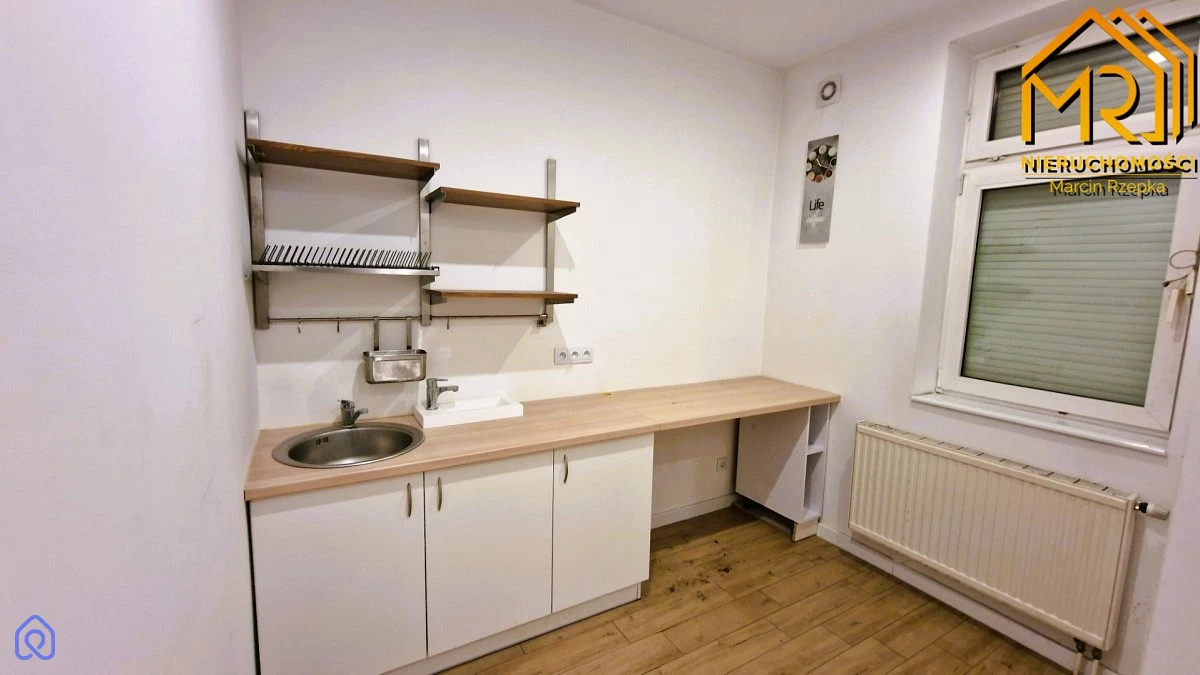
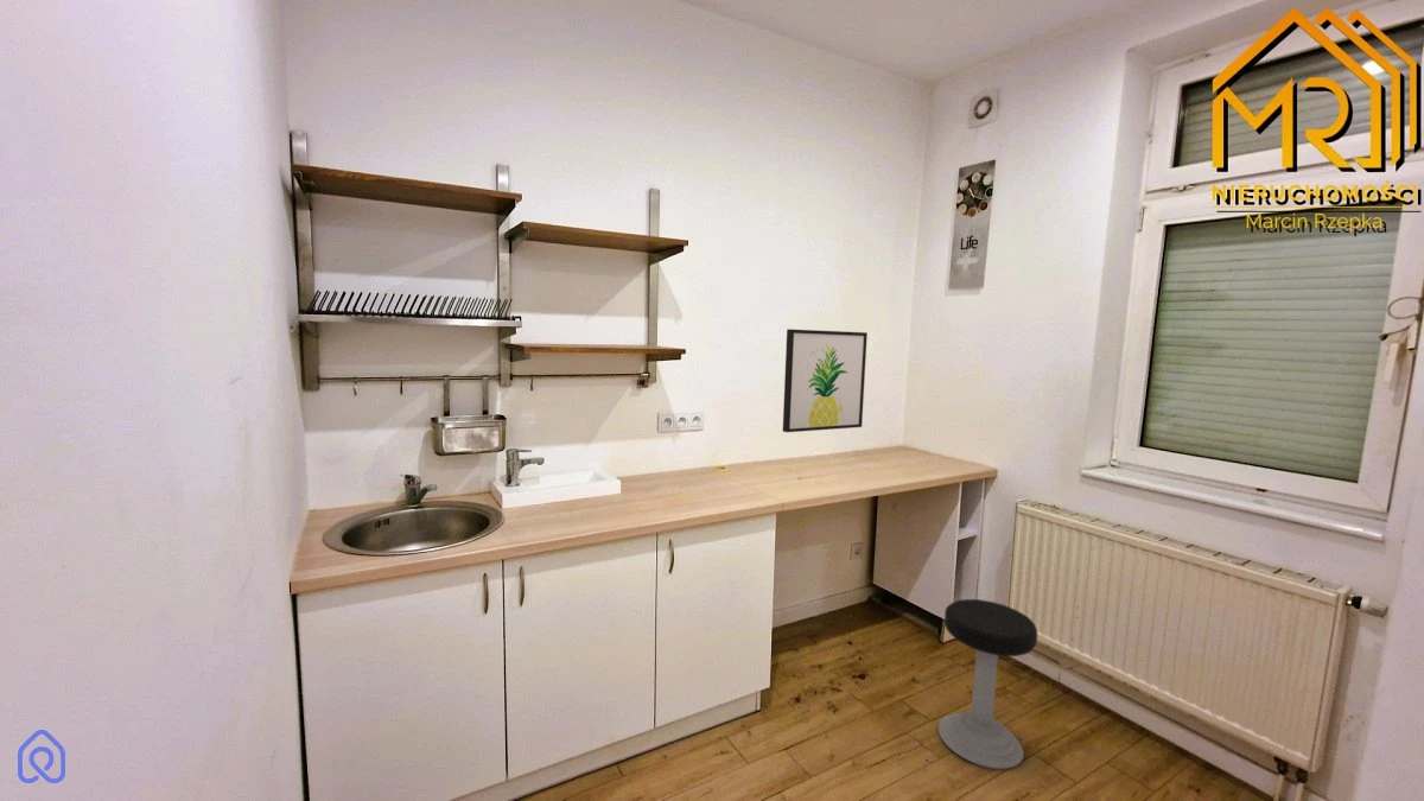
+ wall art [782,328,869,433]
+ stool [937,598,1038,770]
